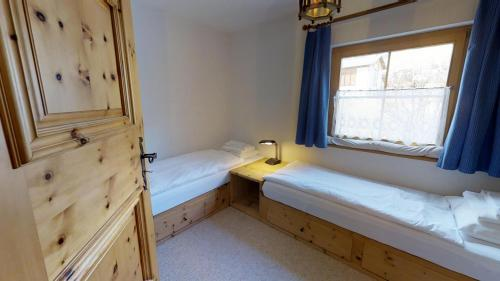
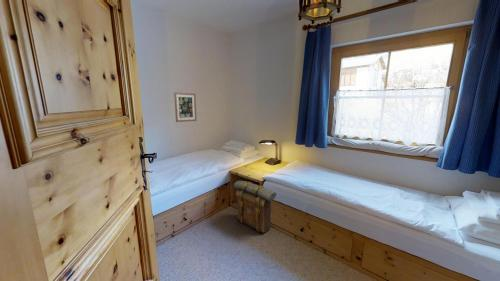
+ backpack [232,180,277,234]
+ wall art [173,91,198,123]
